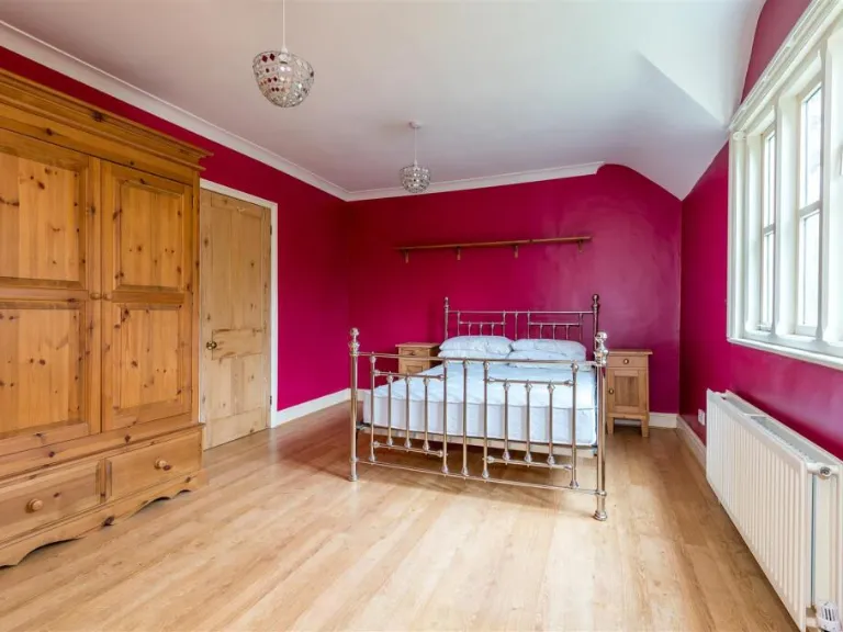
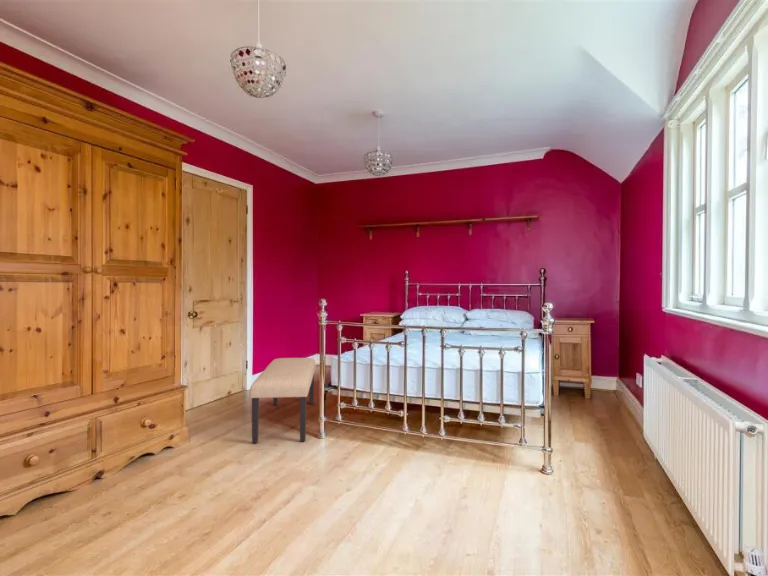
+ bench [249,357,317,444]
